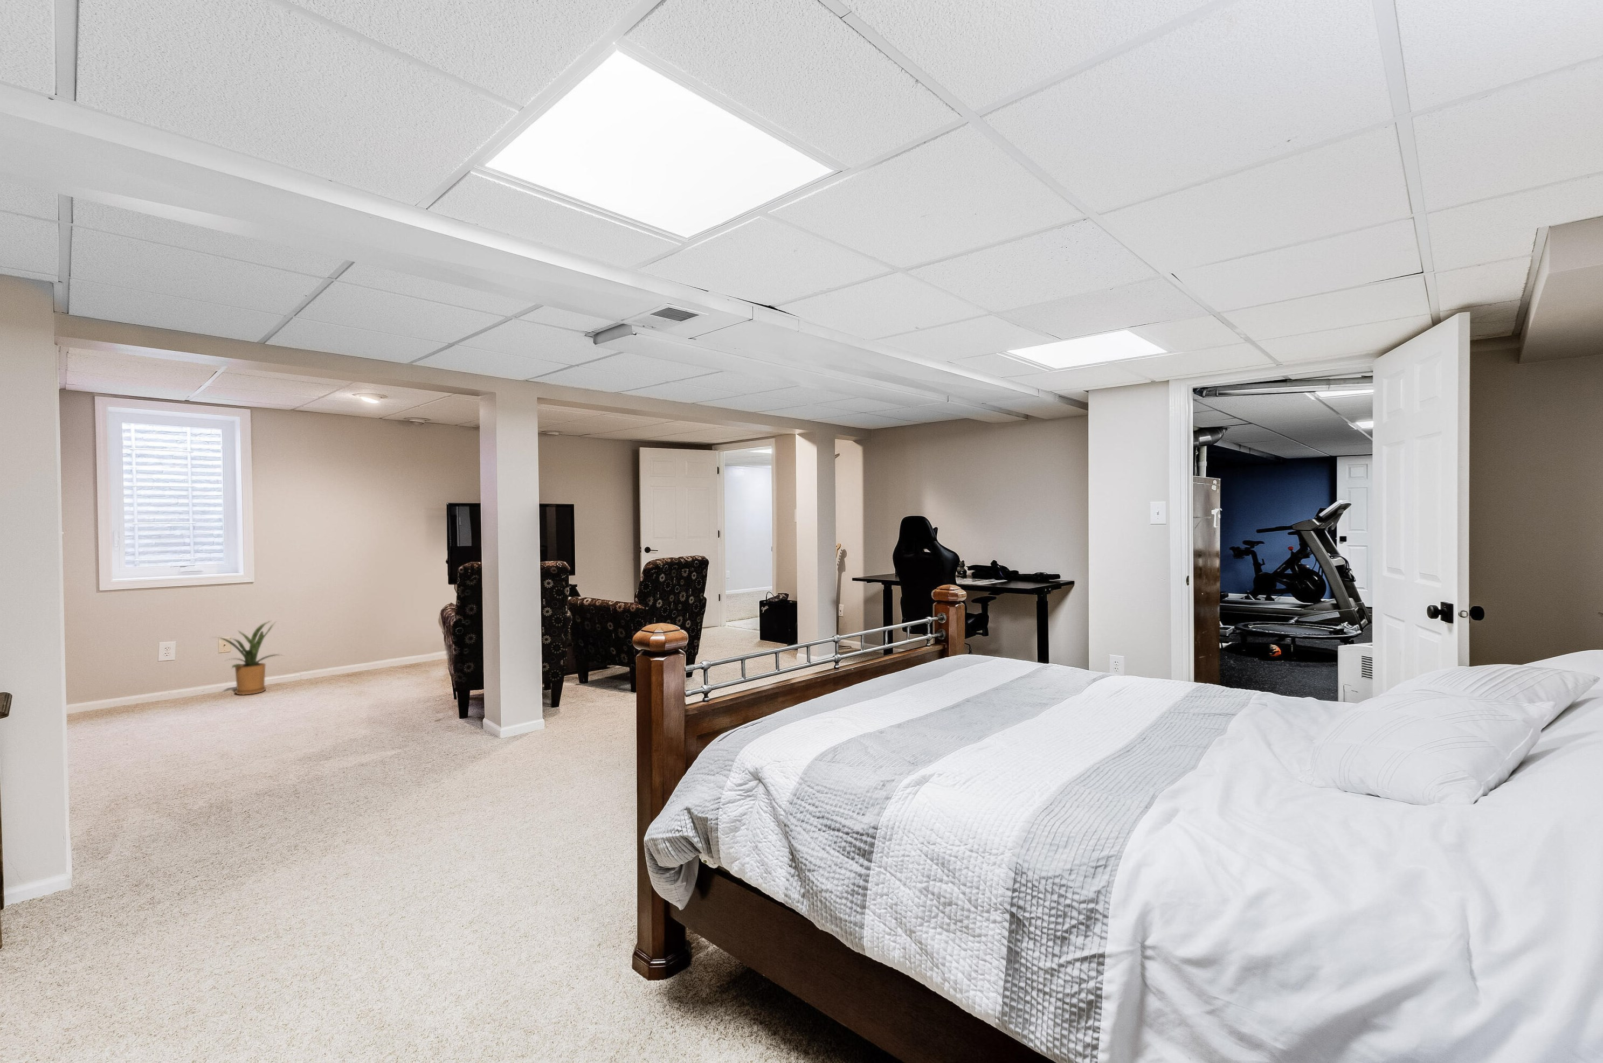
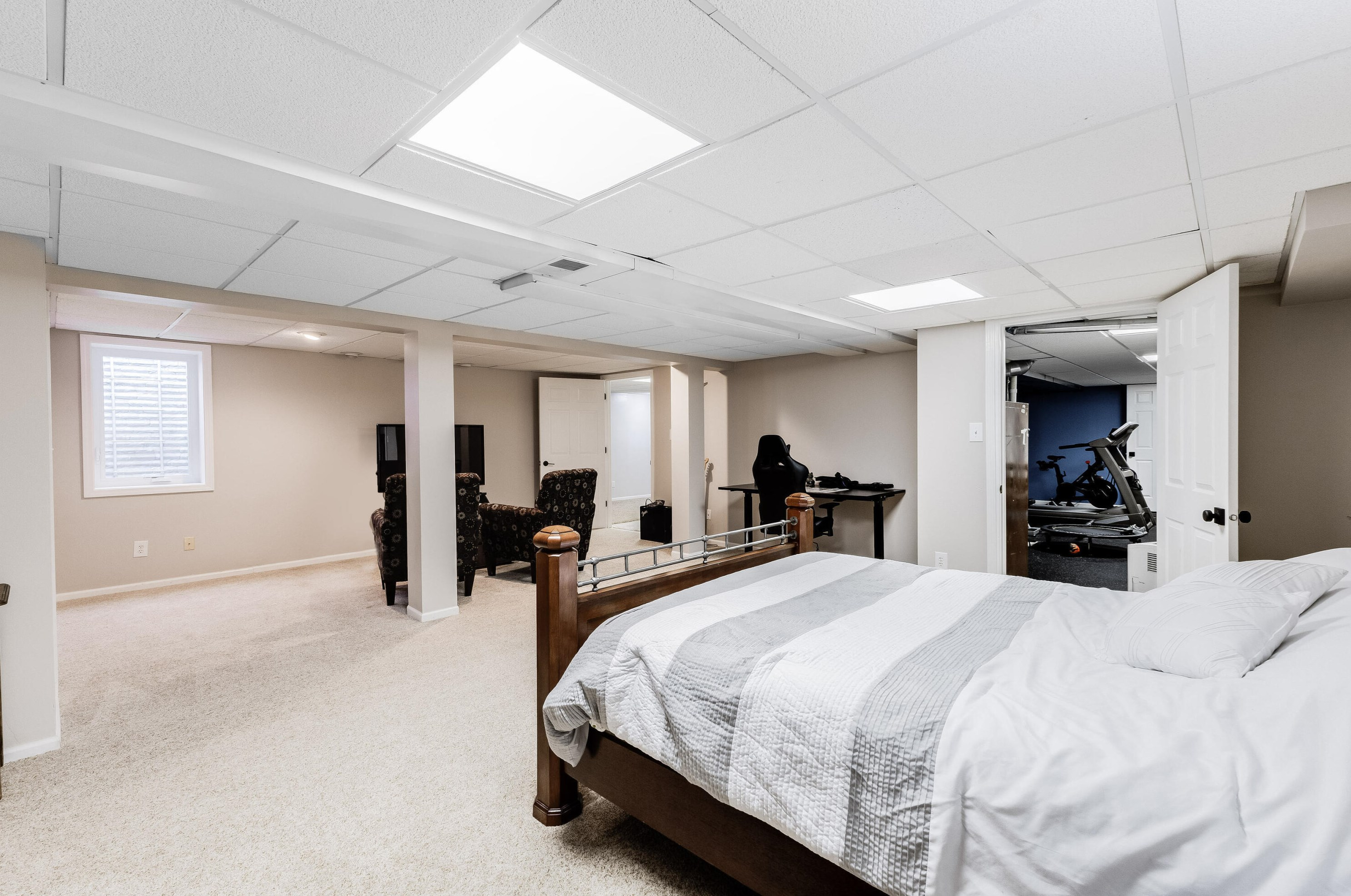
- house plant [209,620,284,695]
